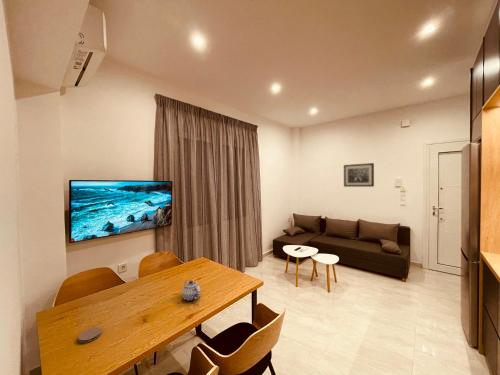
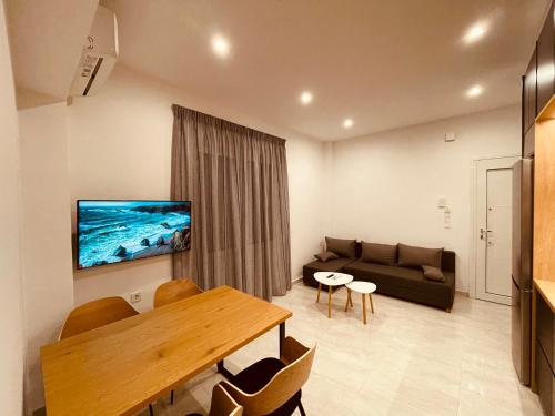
- teapot [181,279,201,302]
- coaster [77,326,103,344]
- wall art [343,162,375,188]
